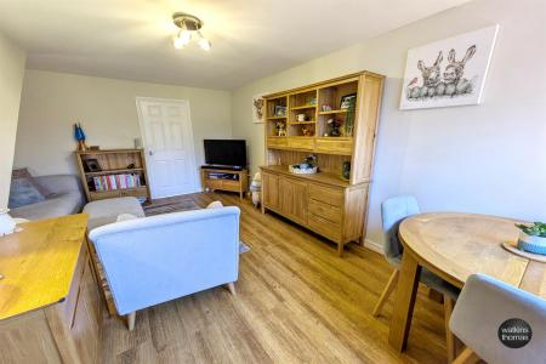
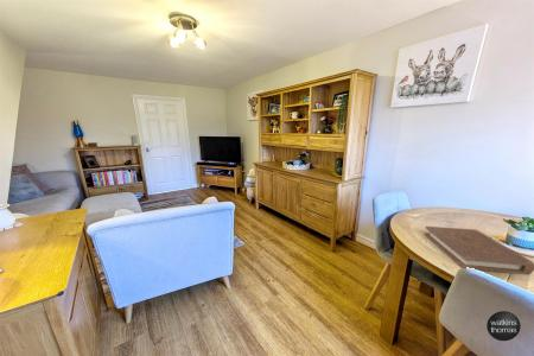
+ book [424,225,534,275]
